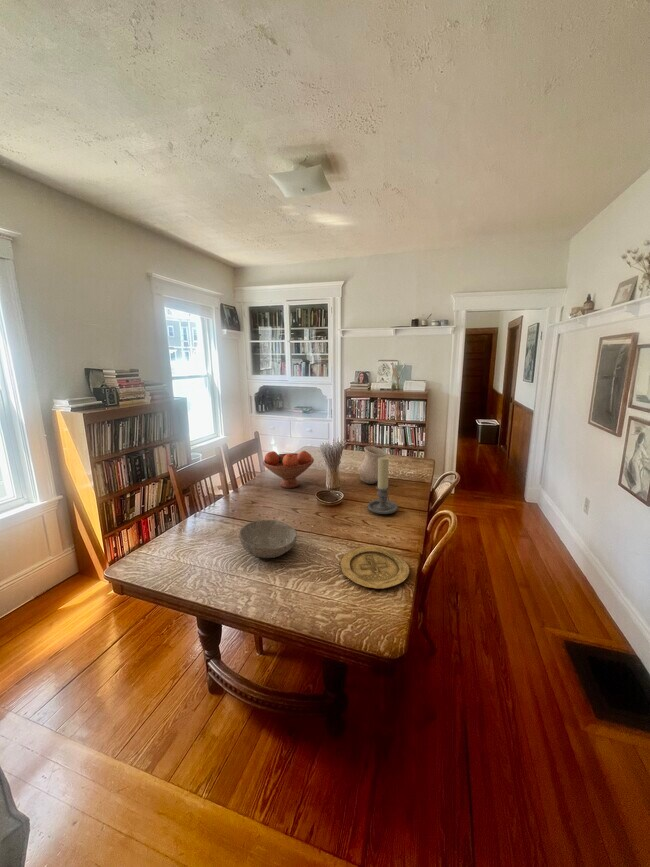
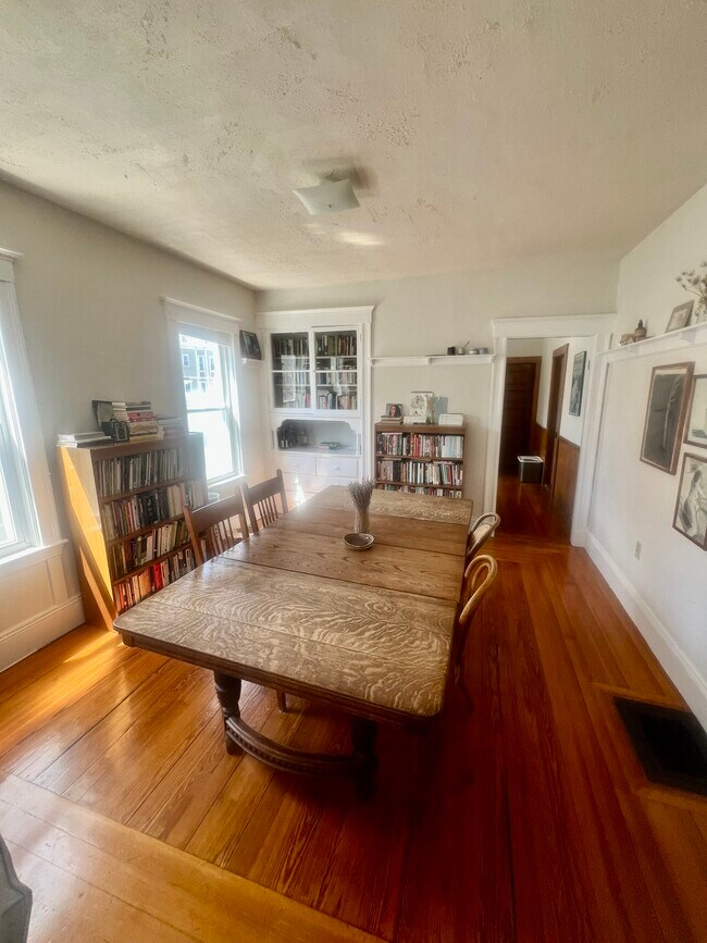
- candle holder [367,456,399,515]
- fruit bowl [262,450,315,489]
- bowl [238,519,298,559]
- vase [358,445,388,485]
- plate [340,545,410,590]
